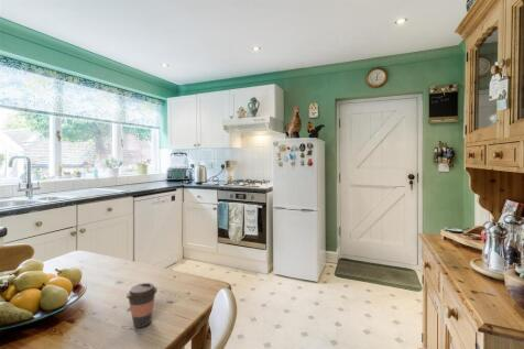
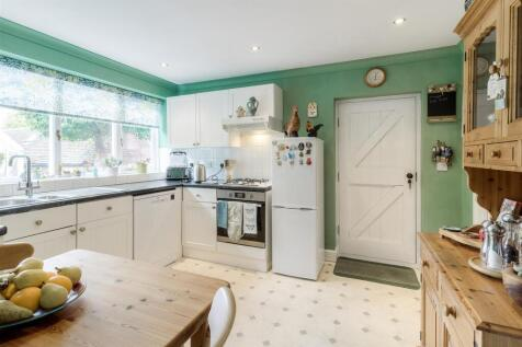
- coffee cup [125,282,159,329]
